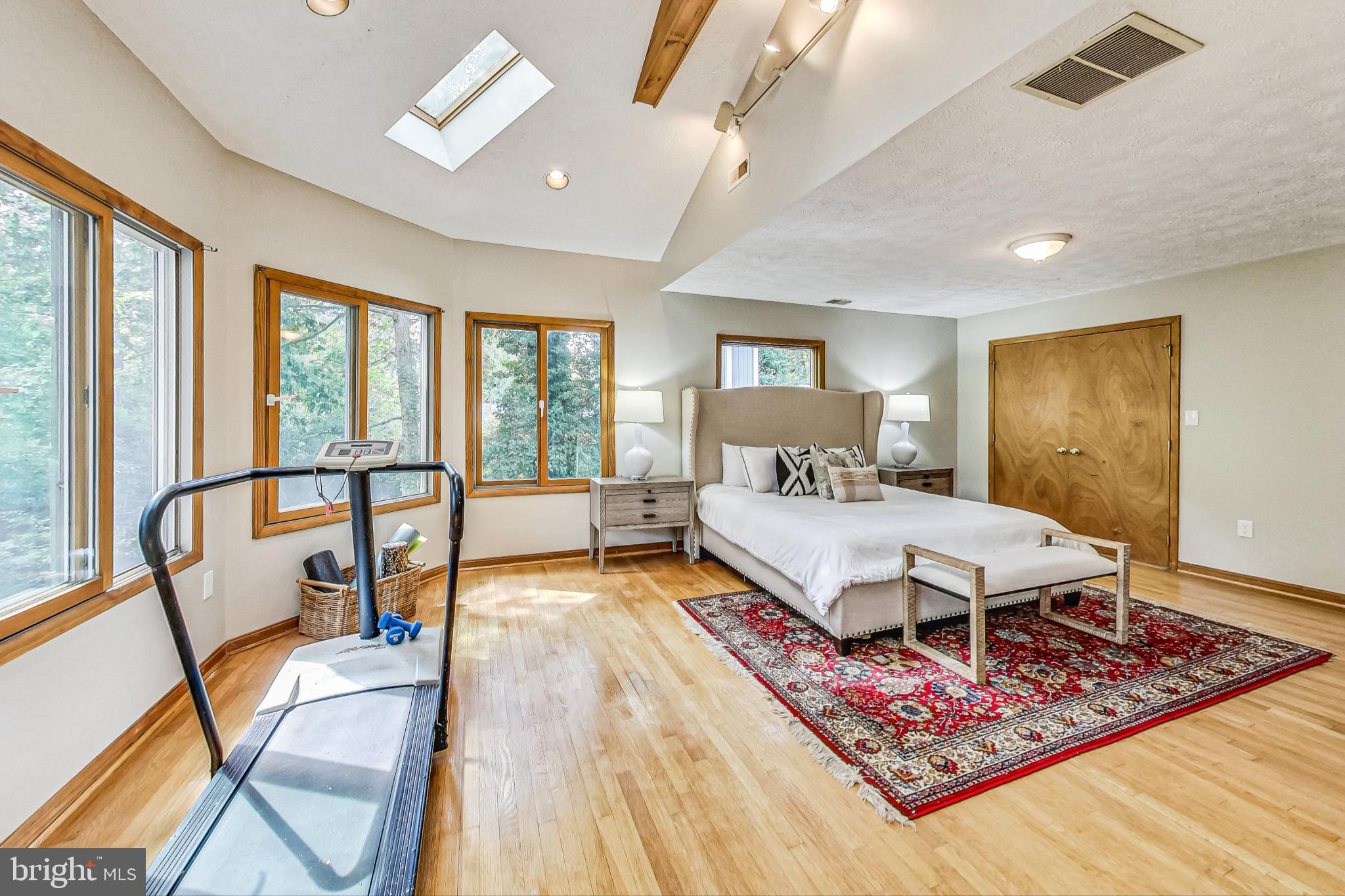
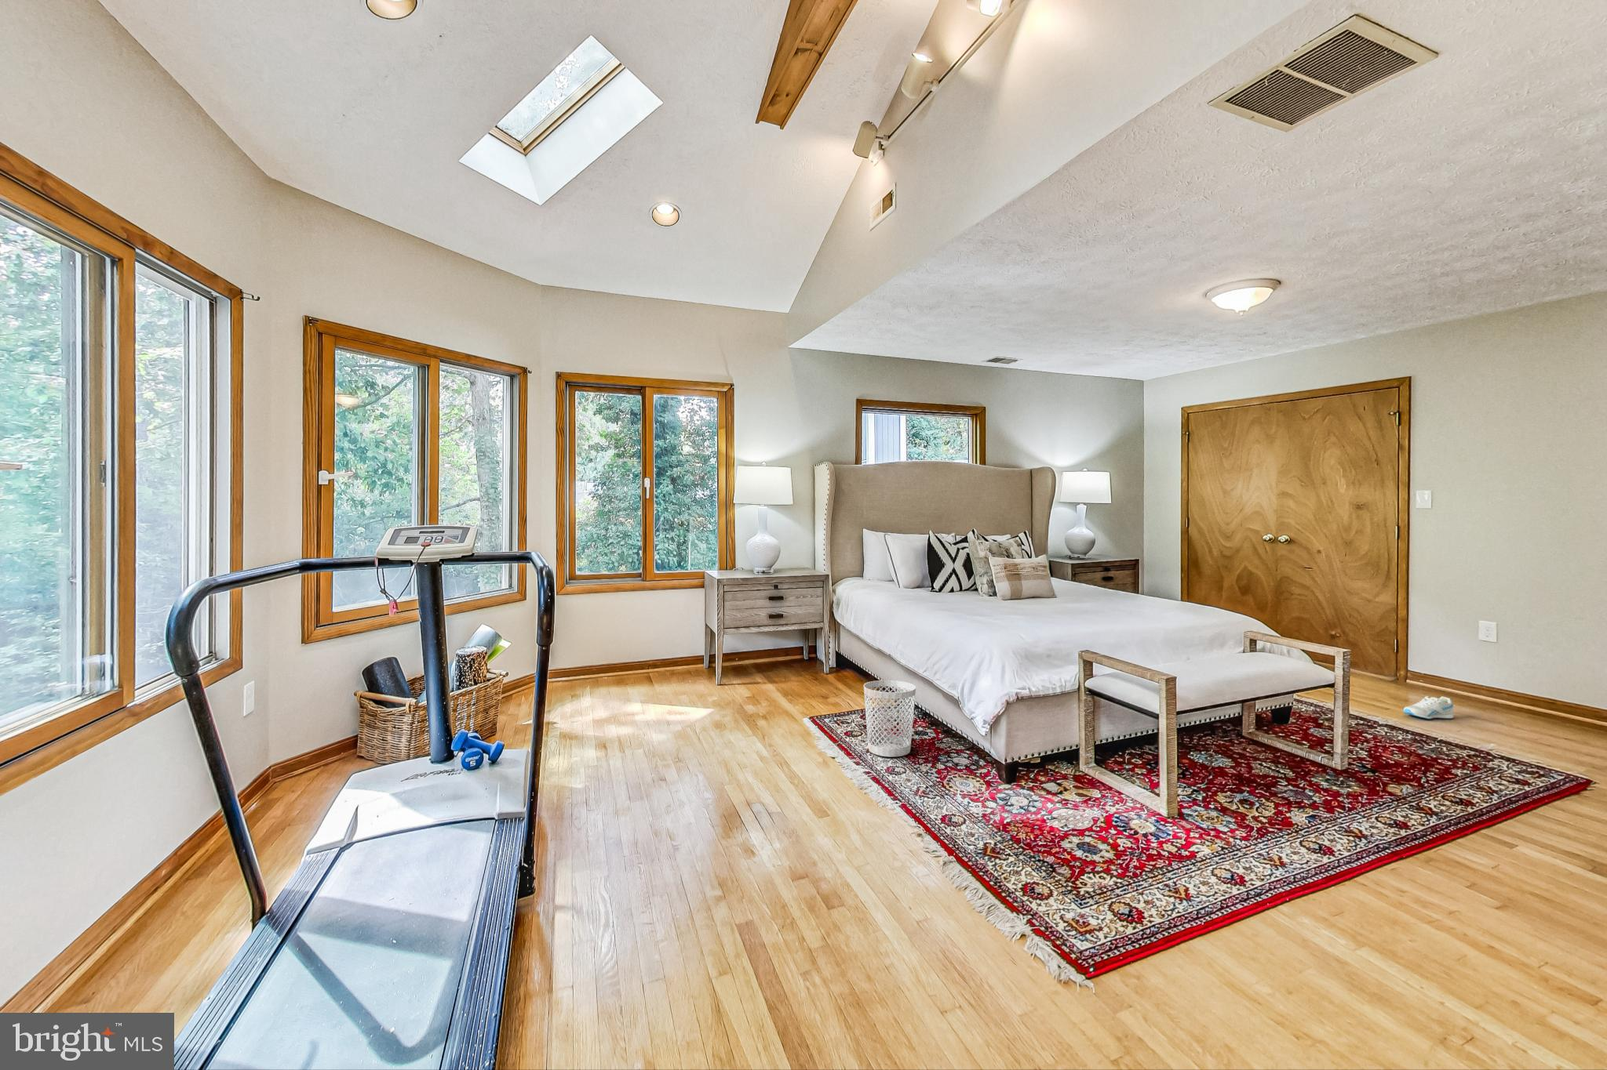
+ sneaker [1403,695,1455,720]
+ wastebasket [863,679,916,757]
